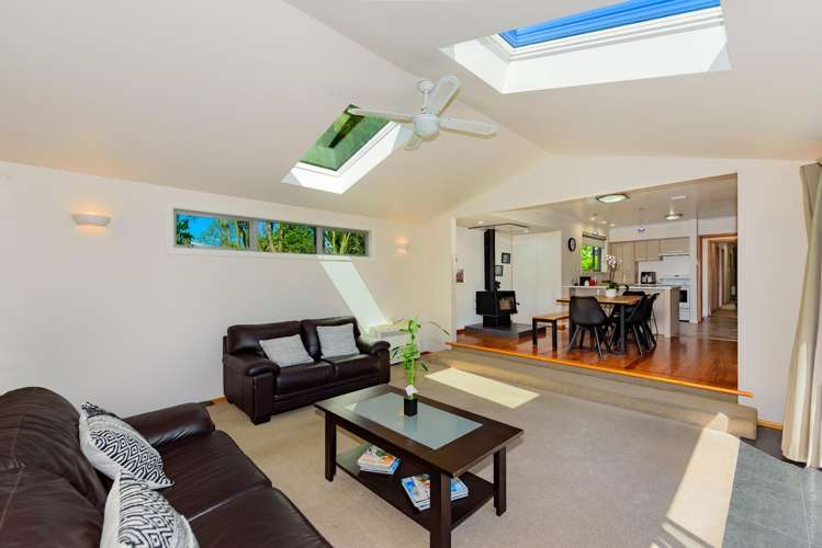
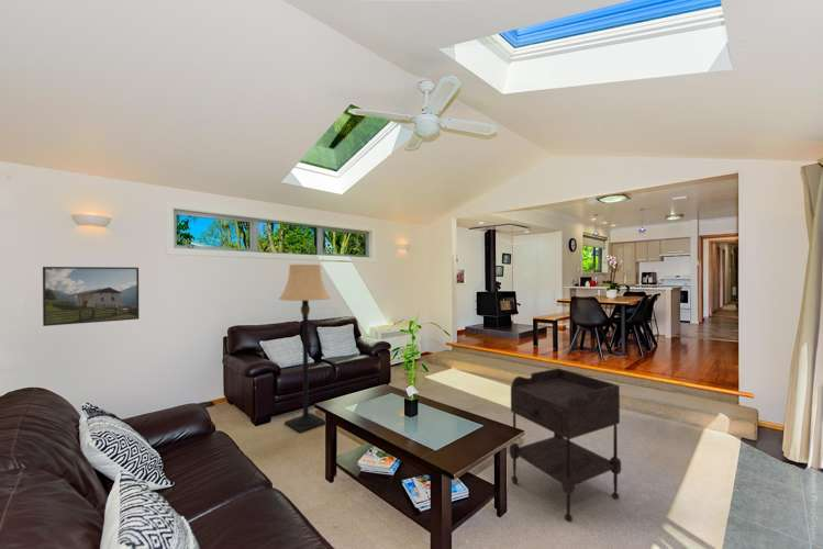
+ lamp [278,264,332,434]
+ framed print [42,266,140,327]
+ side table [509,367,622,523]
